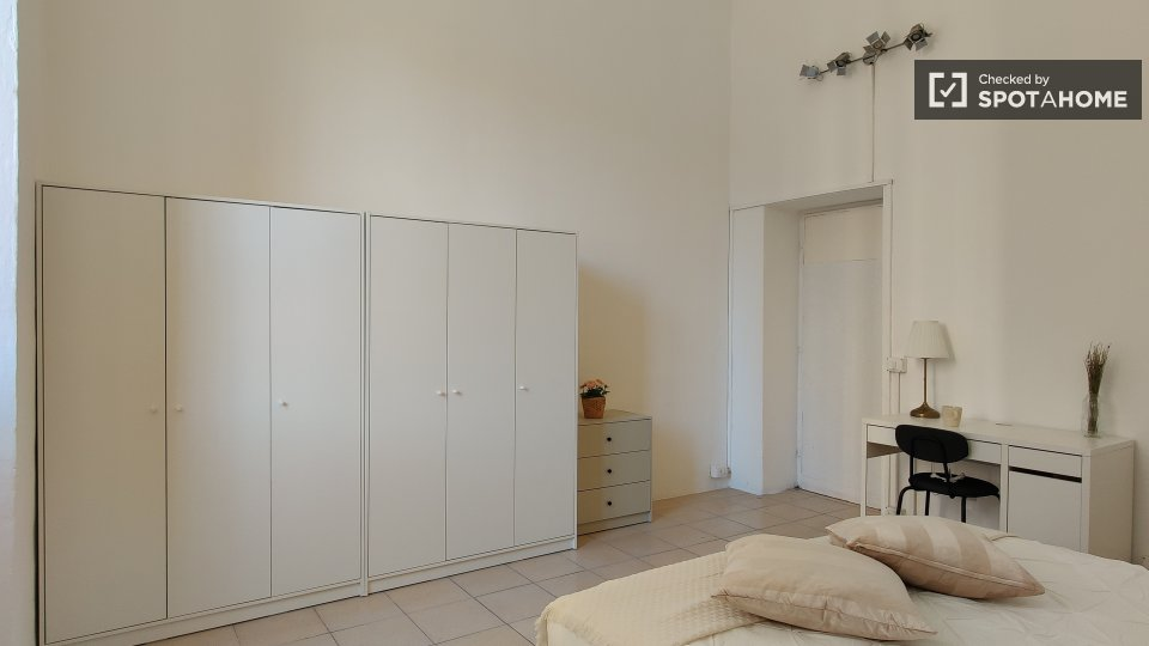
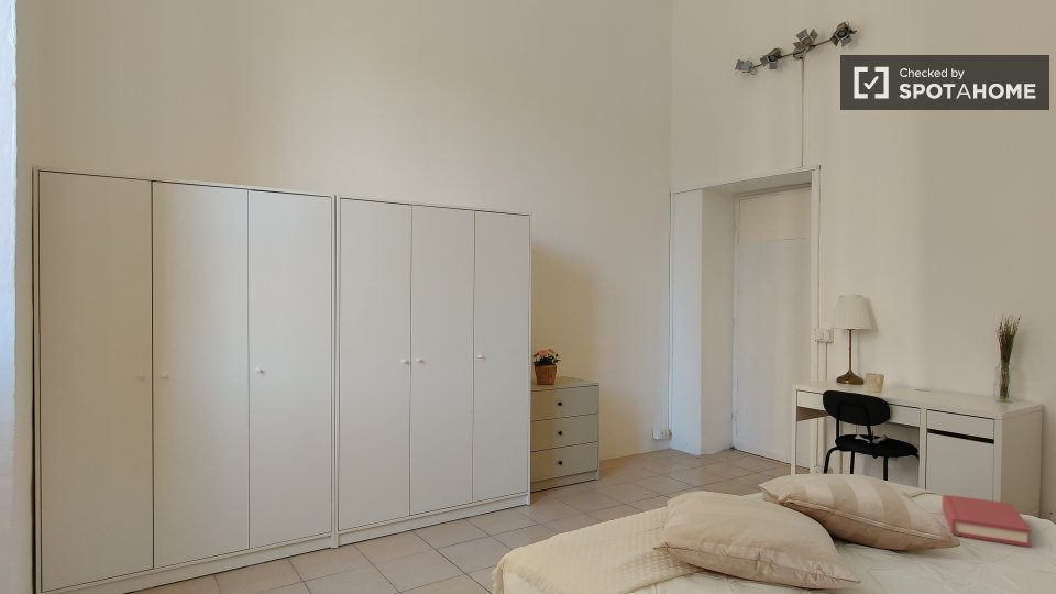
+ hardback book [942,494,1032,548]
